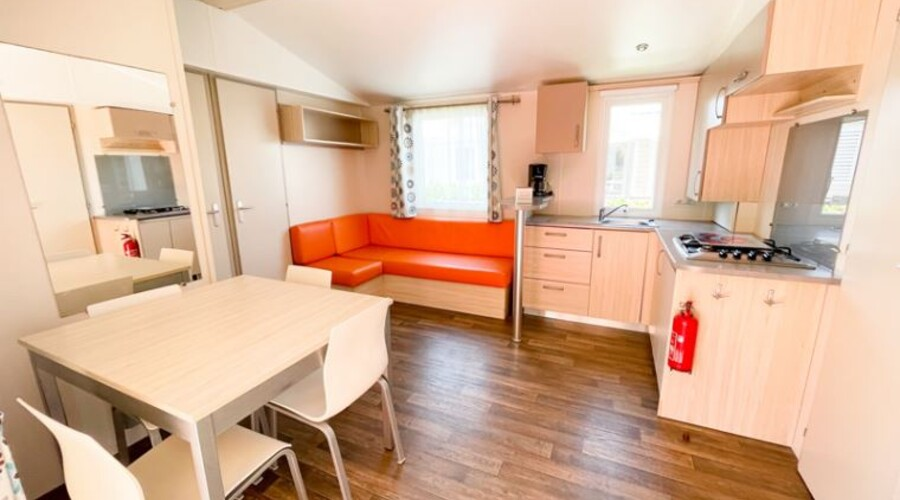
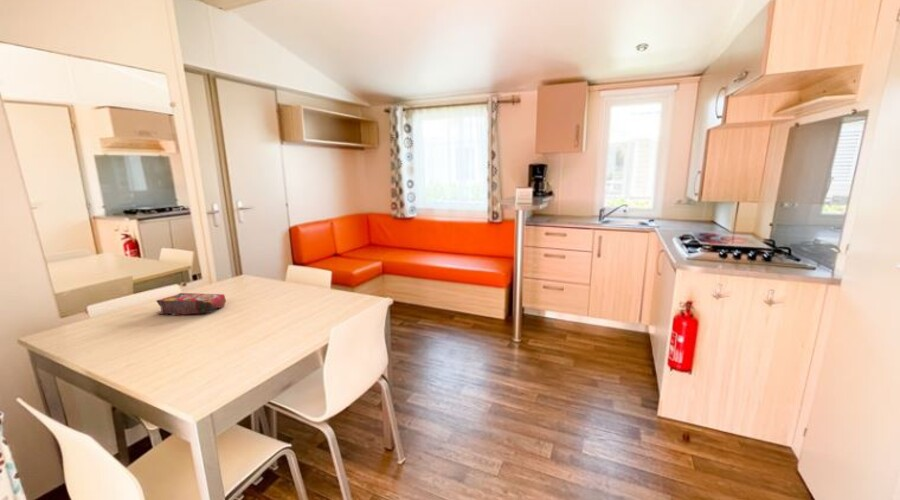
+ cereal box [155,292,227,316]
